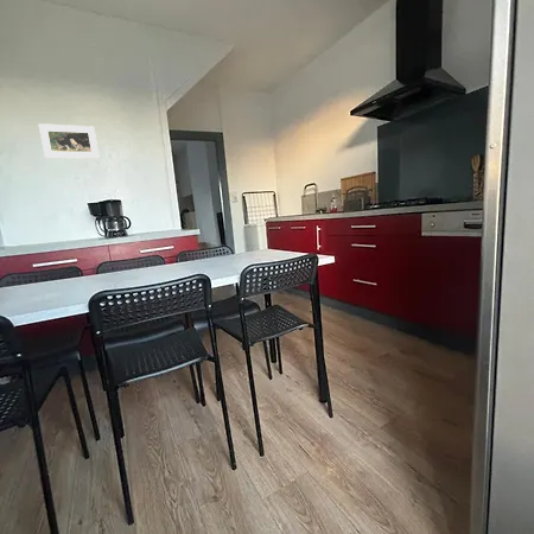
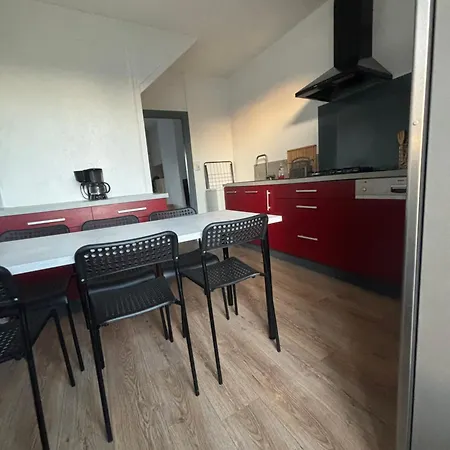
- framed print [38,122,101,160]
